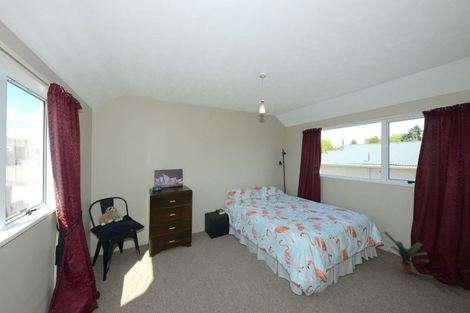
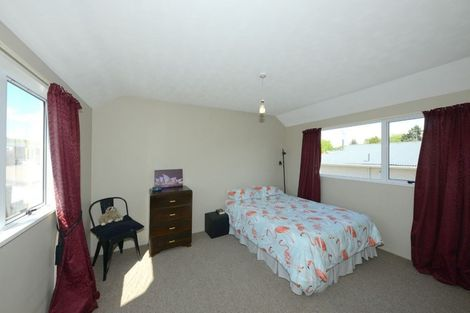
- potted plant [383,231,430,274]
